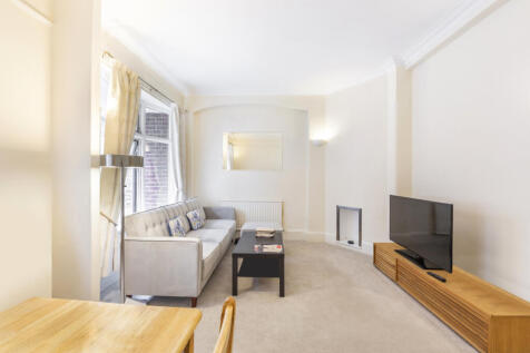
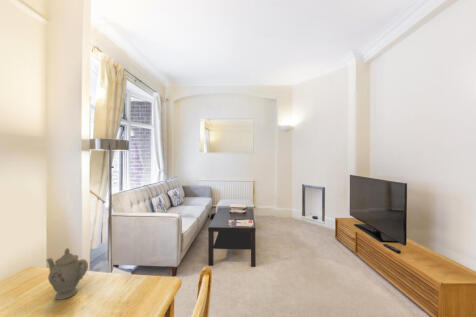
+ chinaware [45,247,89,301]
